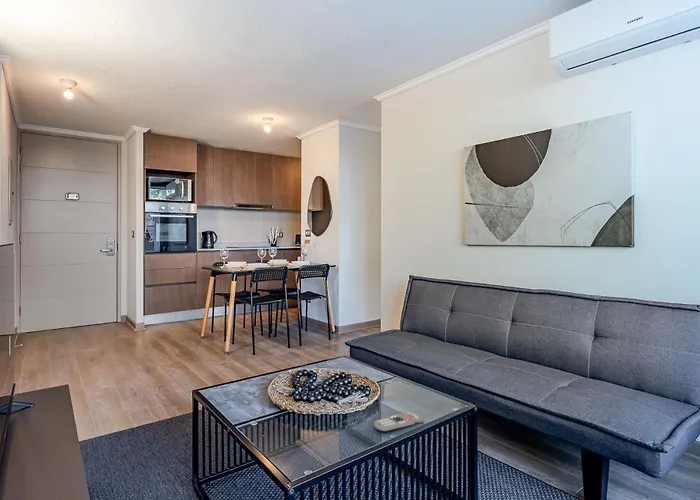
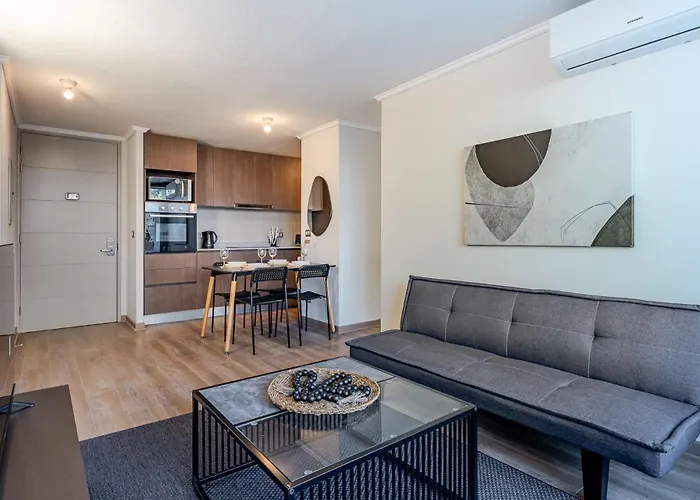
- remote control [373,410,423,433]
